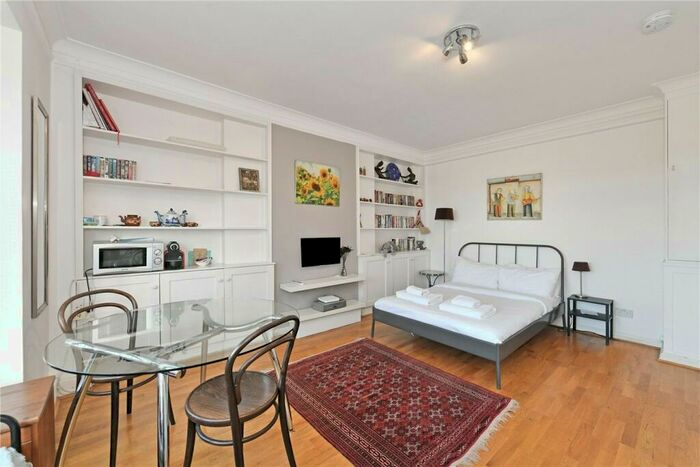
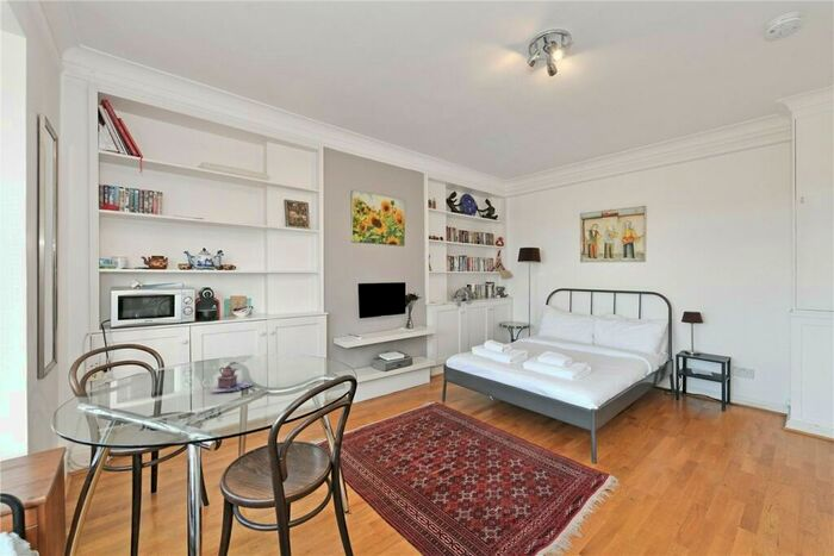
+ teapot [211,364,255,393]
